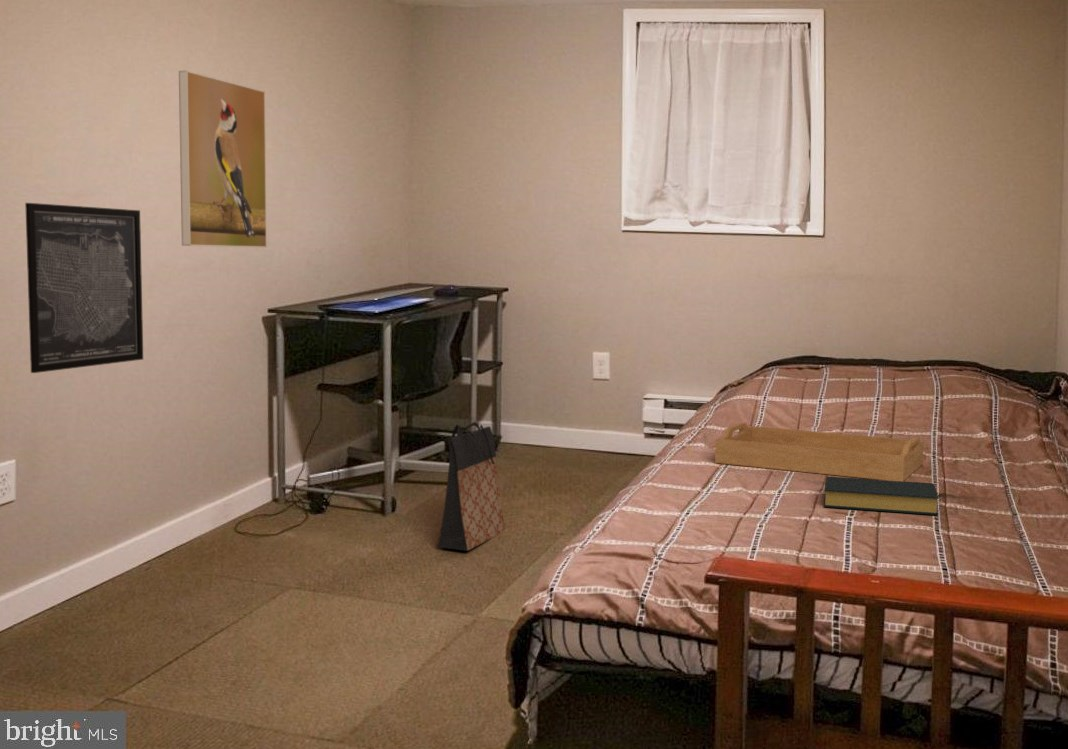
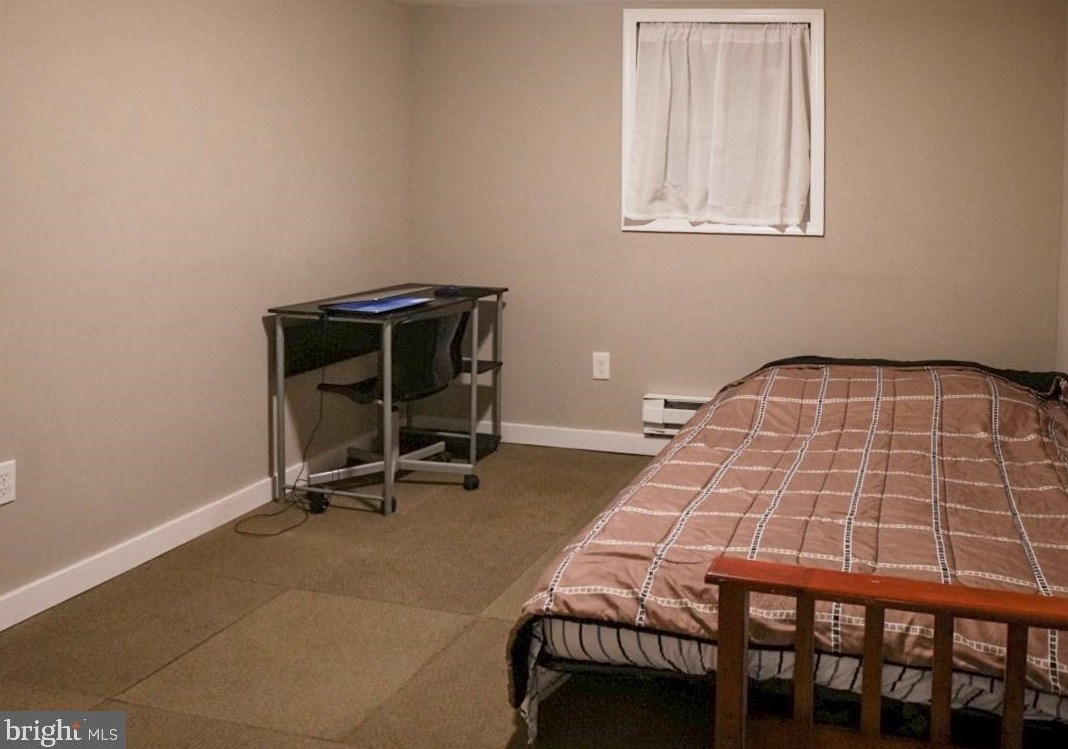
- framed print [178,70,268,249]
- serving tray [714,422,925,481]
- hardback book [823,476,940,516]
- bag [436,421,506,552]
- wall art [24,202,144,374]
